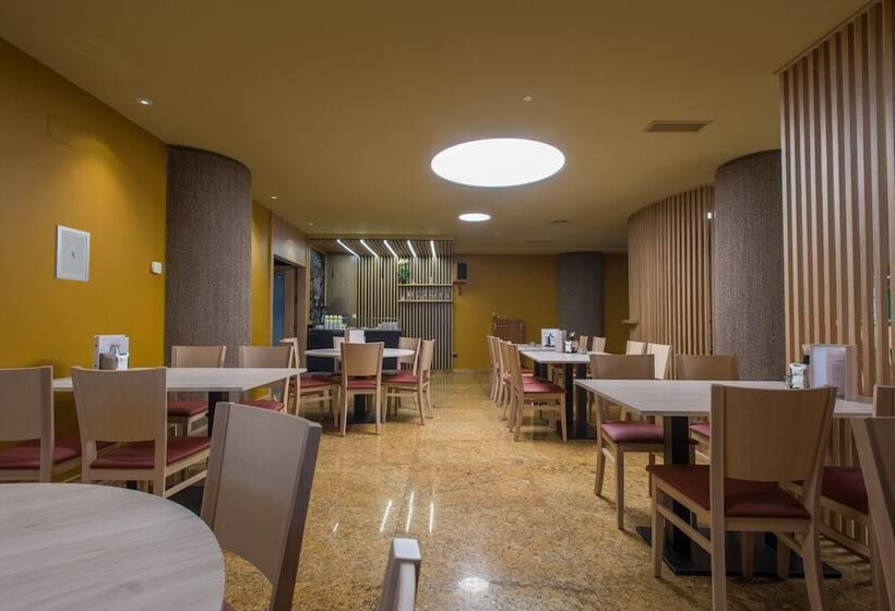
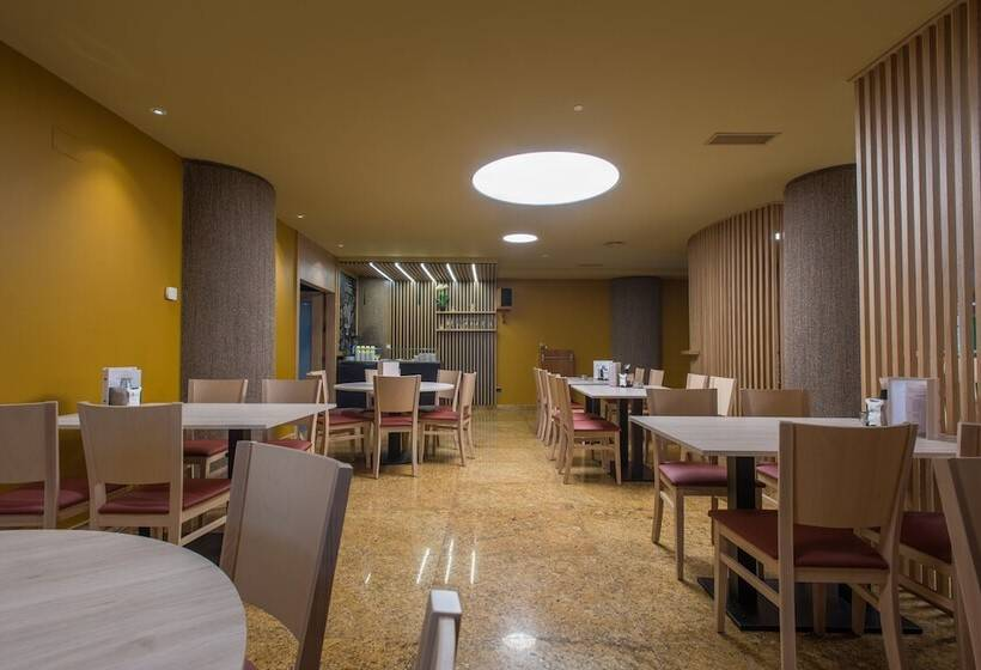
- wall art [52,225,91,283]
